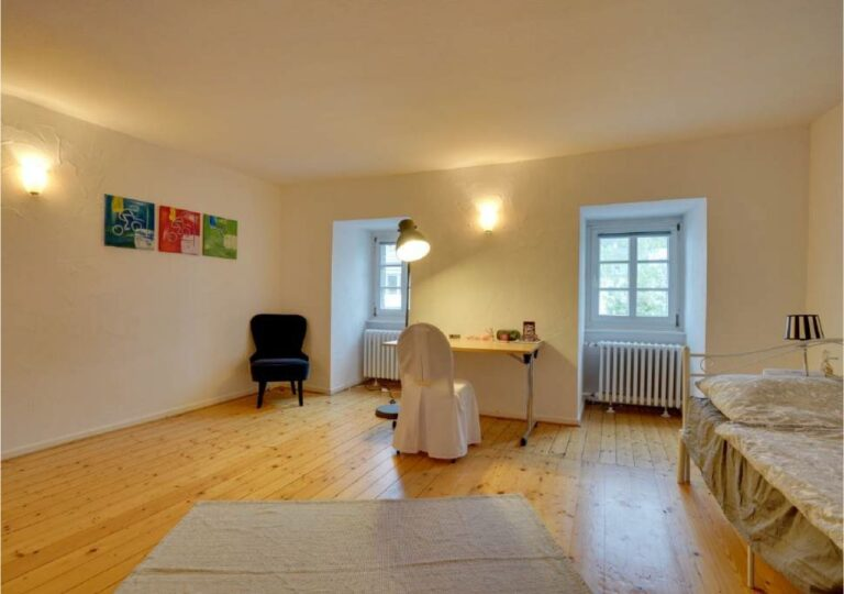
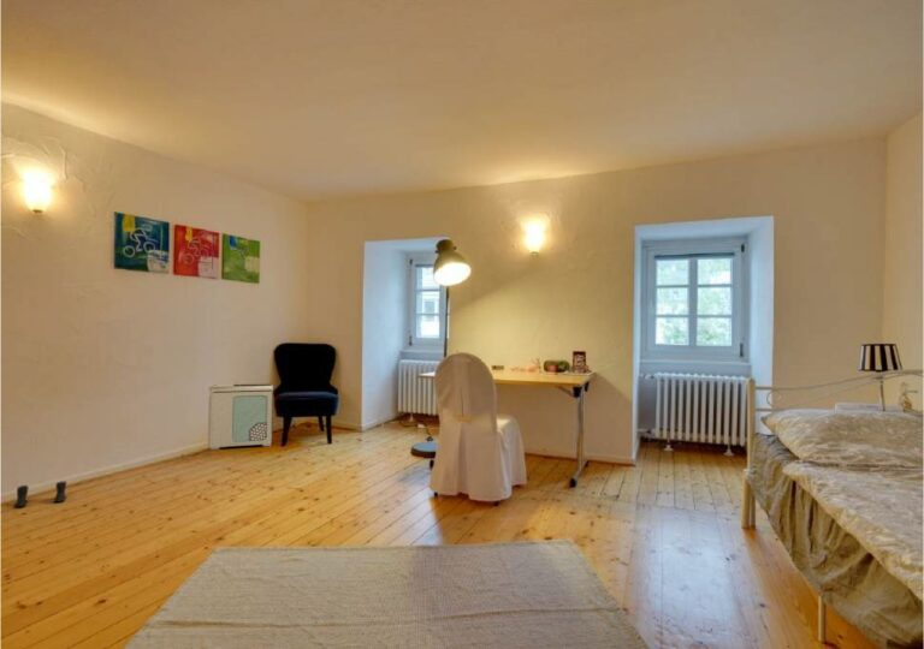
+ boots [13,480,67,508]
+ air purifier [207,383,274,451]
